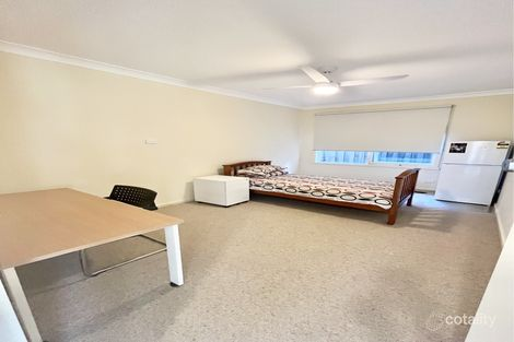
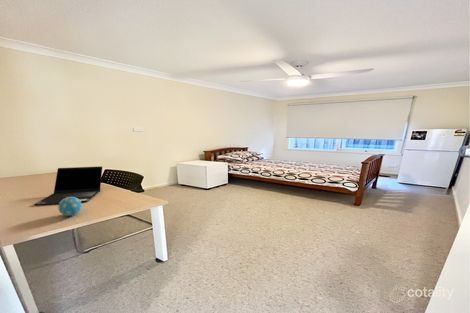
+ laptop computer [33,165,103,206]
+ decorative egg [57,197,83,217]
